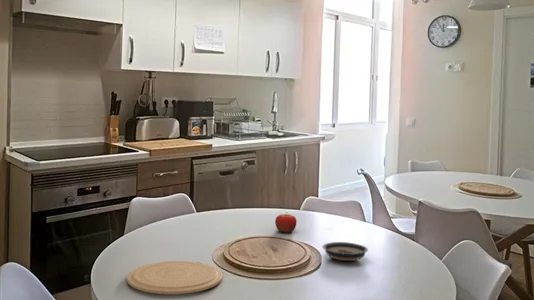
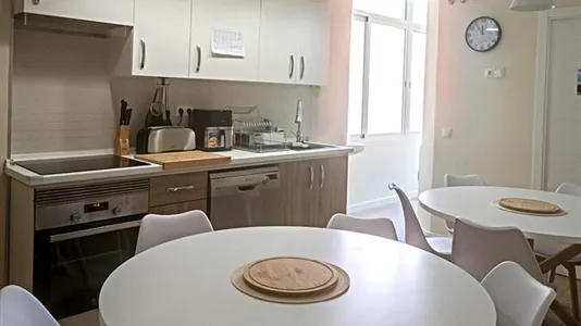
- fruit [274,213,297,234]
- plate [126,260,223,295]
- saucer [322,241,369,262]
